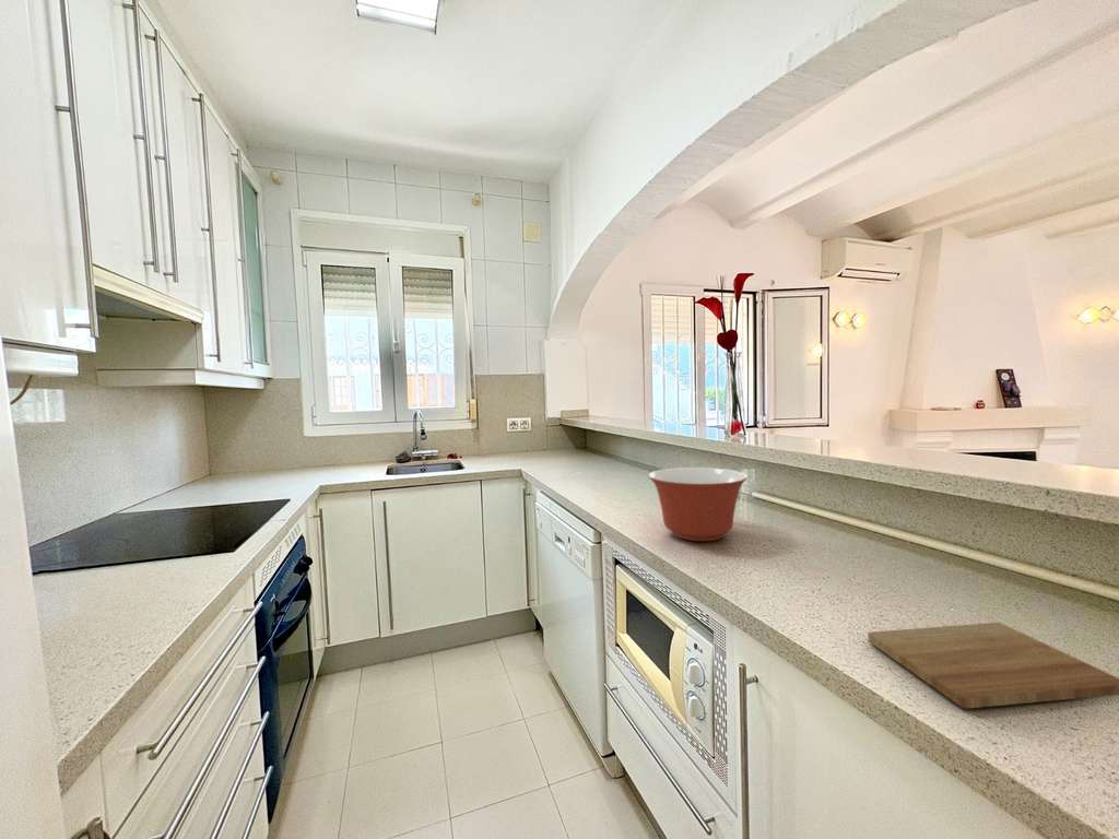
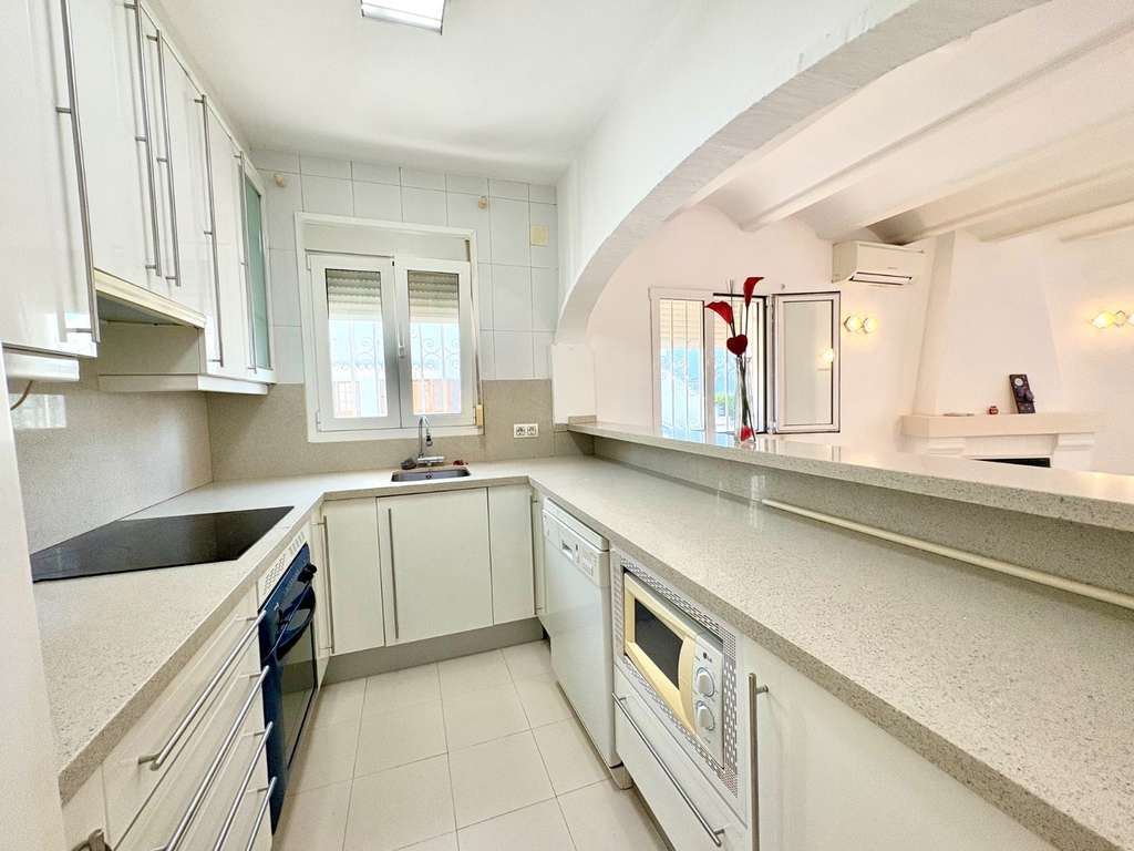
- mixing bowl [647,466,749,542]
- cutting board [867,622,1119,709]
